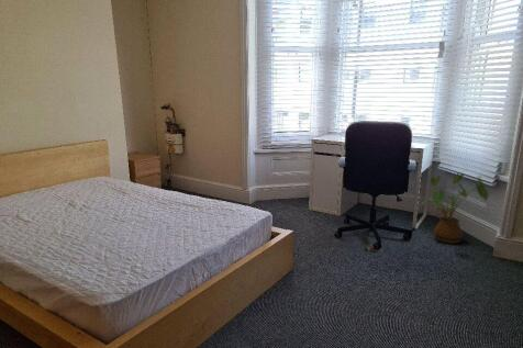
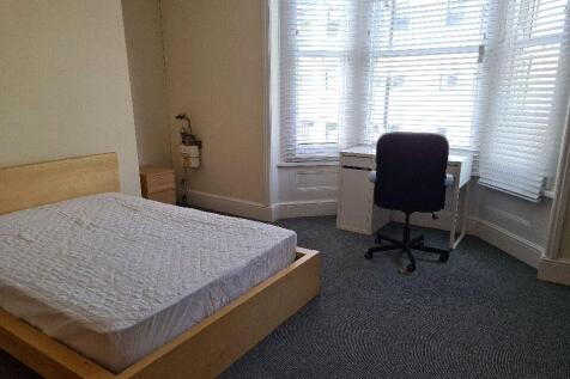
- house plant [420,172,490,245]
